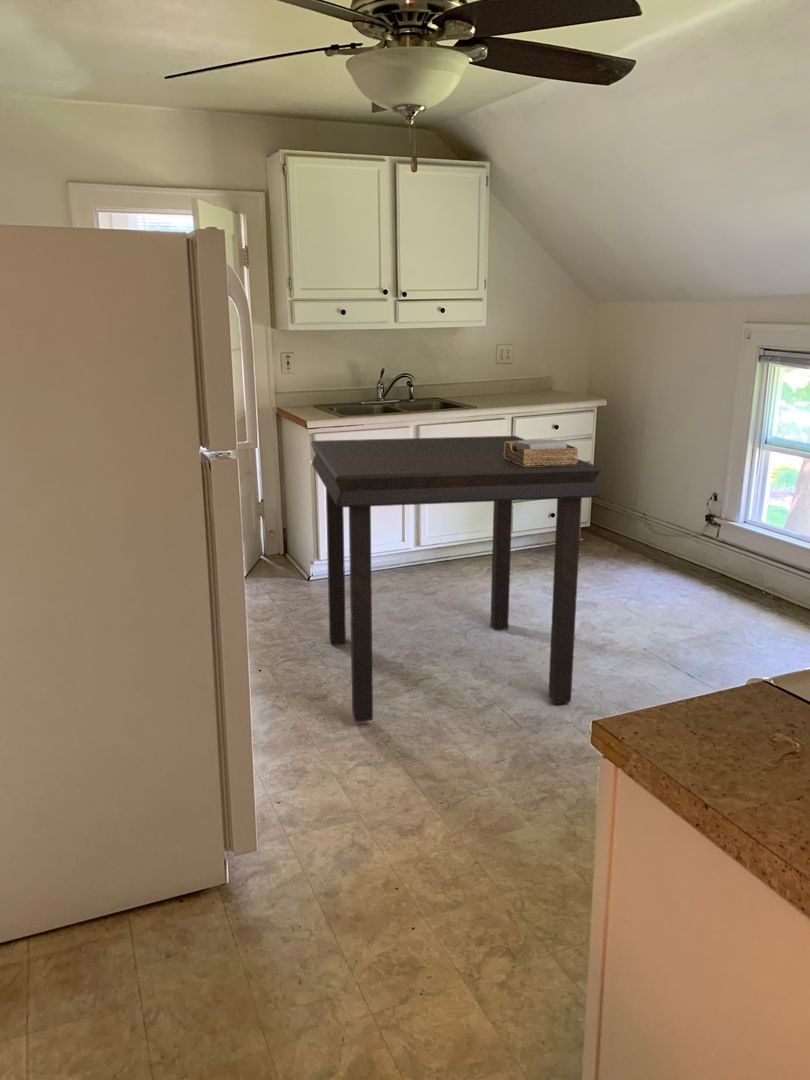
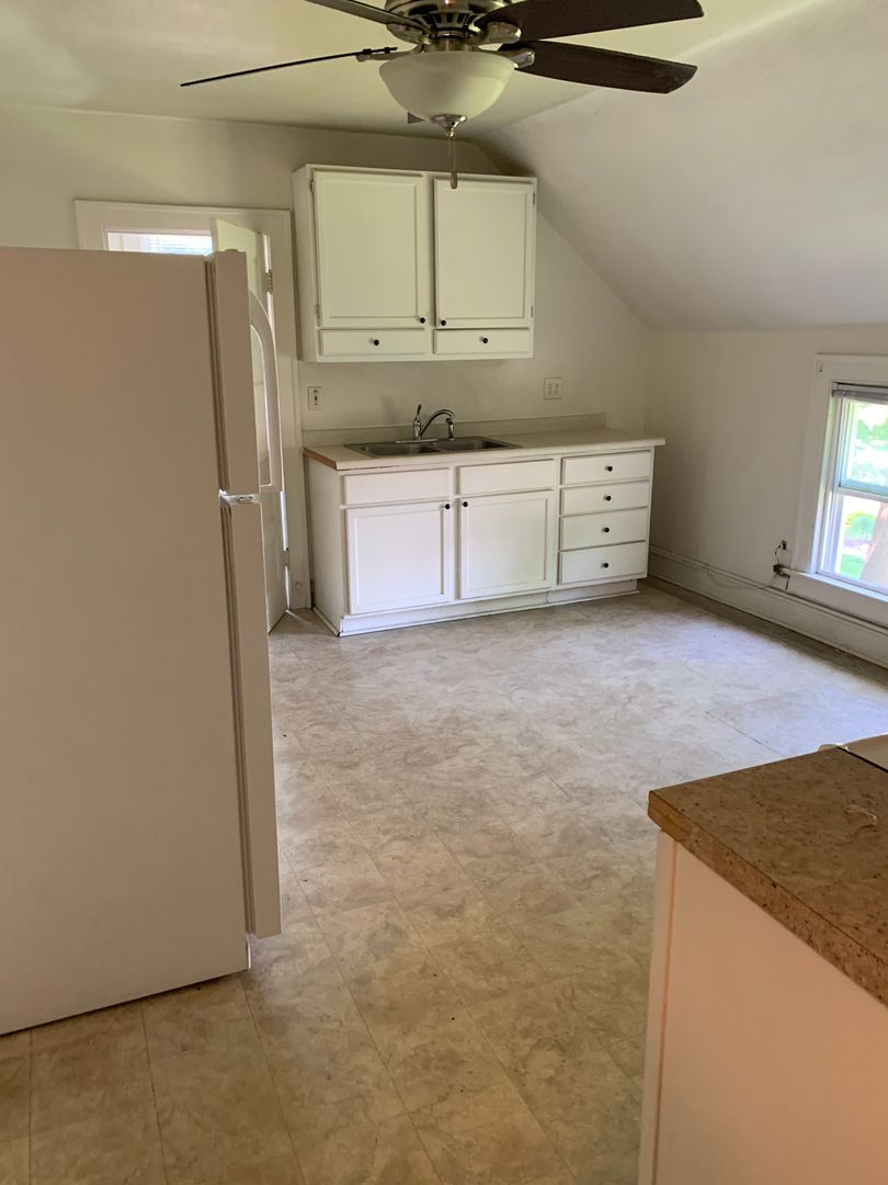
- dining table [310,435,602,723]
- napkin holder [504,438,579,466]
